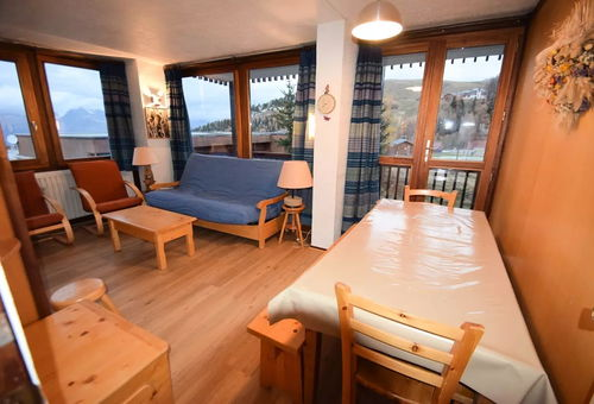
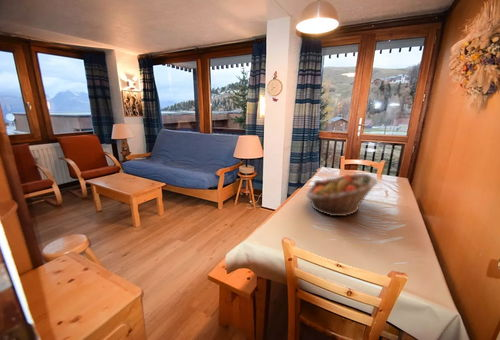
+ fruit basket [305,173,378,217]
